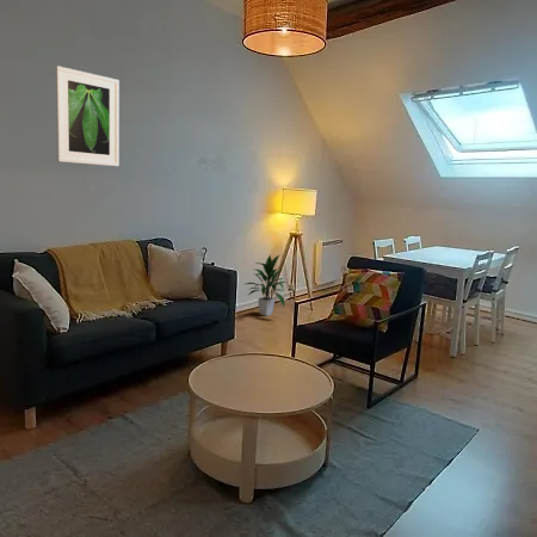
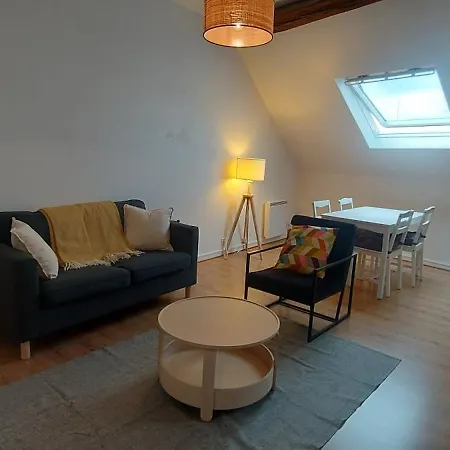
- indoor plant [242,254,289,316]
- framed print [55,64,121,167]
